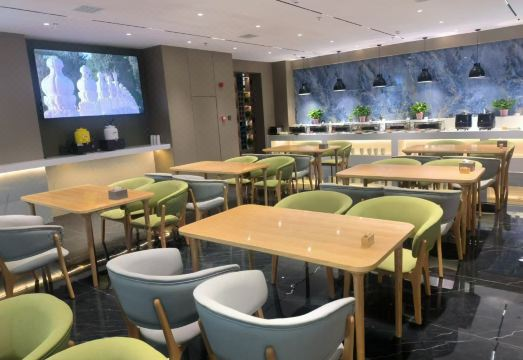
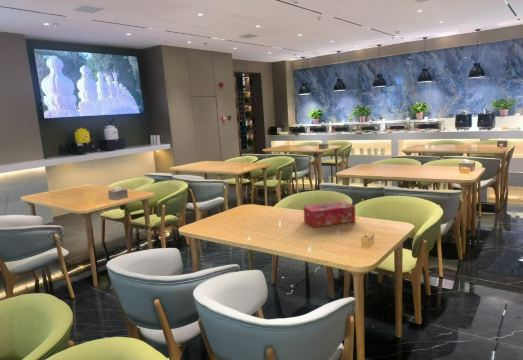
+ tissue box [303,200,356,228]
